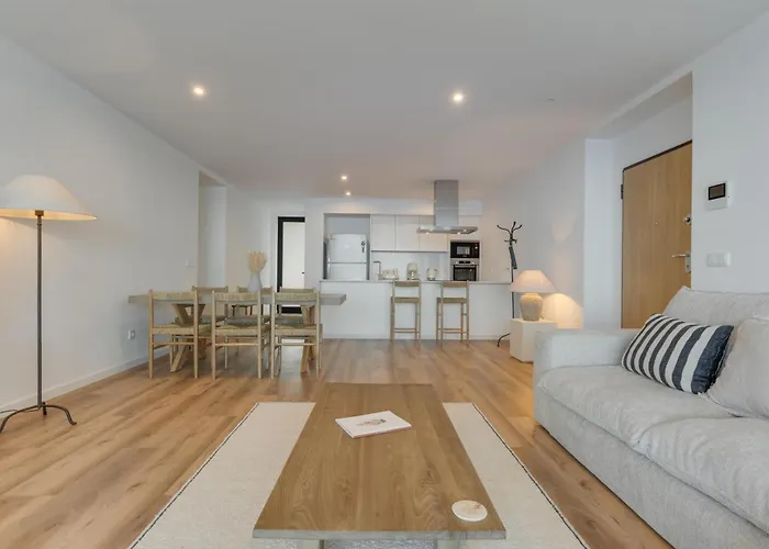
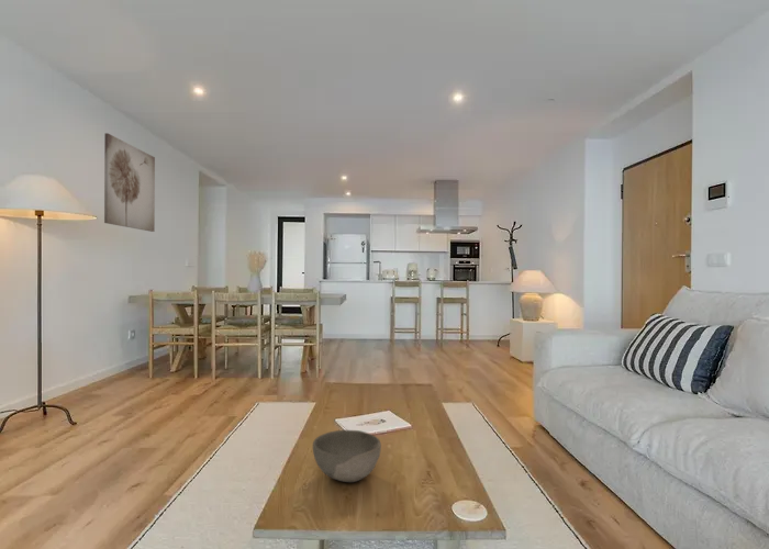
+ bowl [312,429,382,483]
+ wall art [103,132,156,233]
